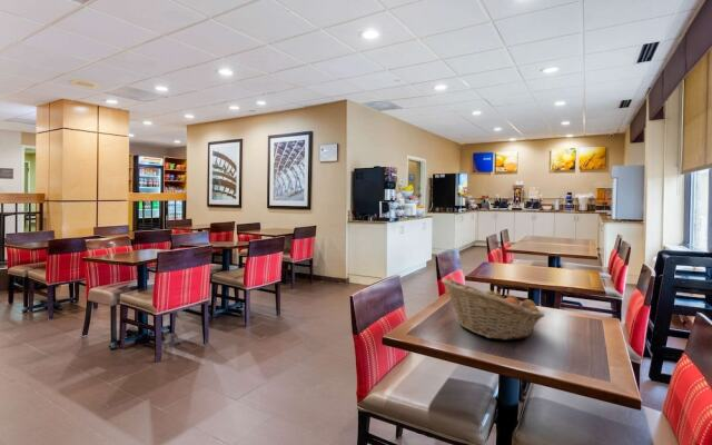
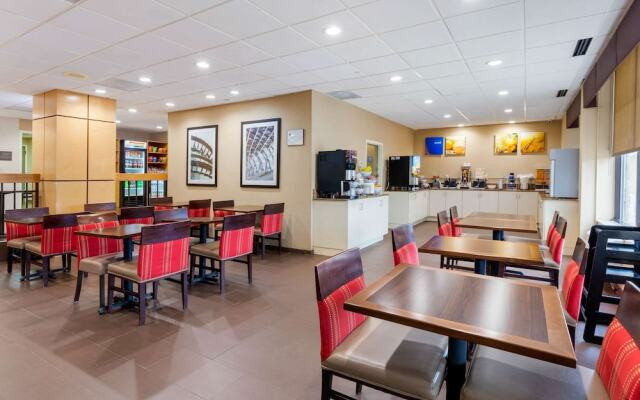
- fruit basket [441,278,545,340]
